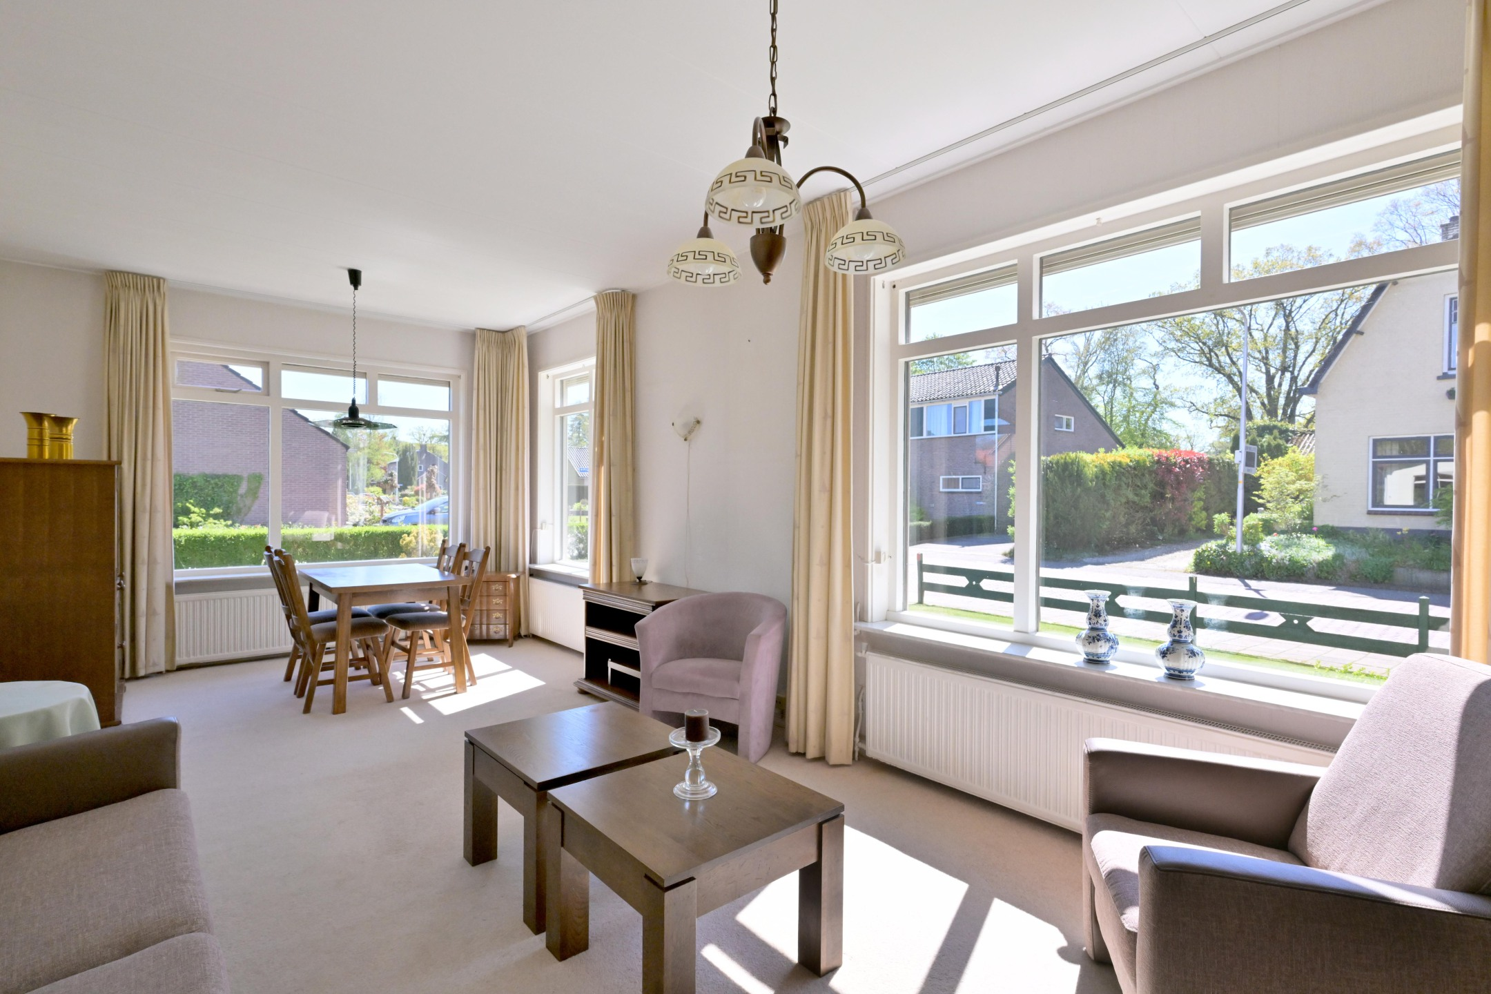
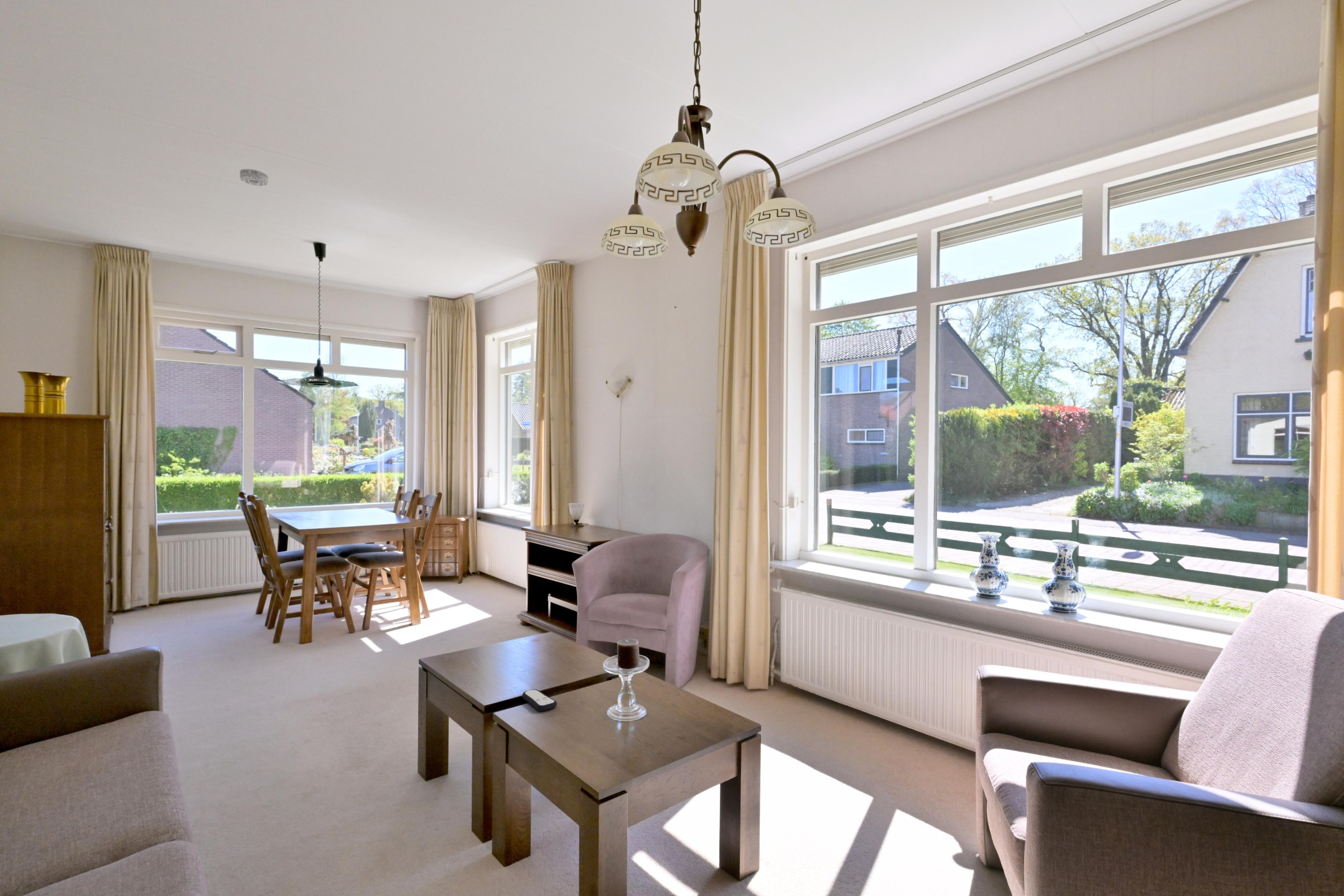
+ smoke detector [240,168,269,187]
+ remote control [521,689,558,712]
